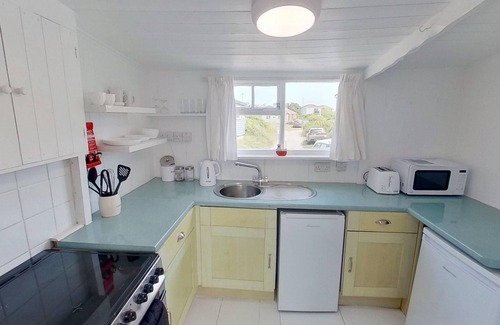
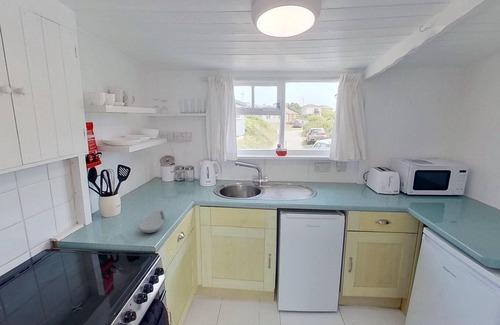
+ spoon rest [138,209,166,234]
